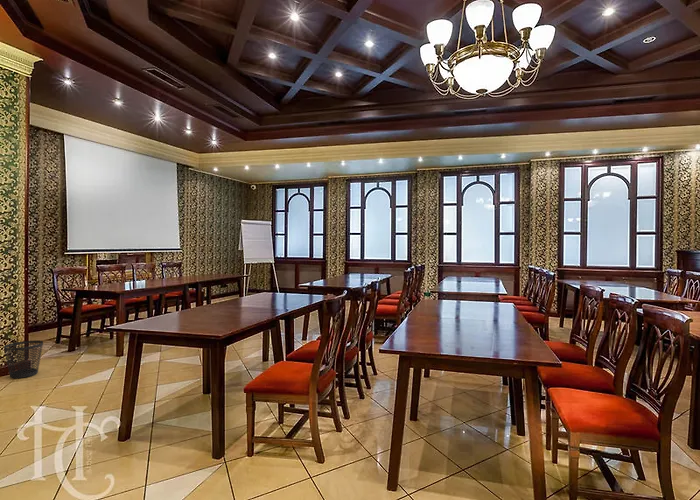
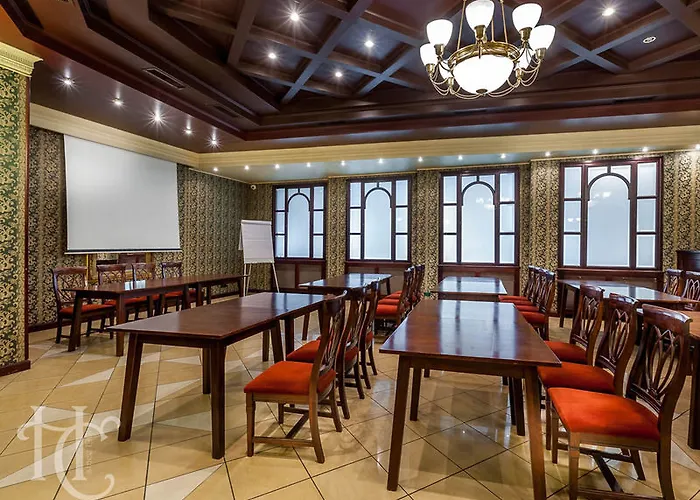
- wastebasket [3,339,44,379]
